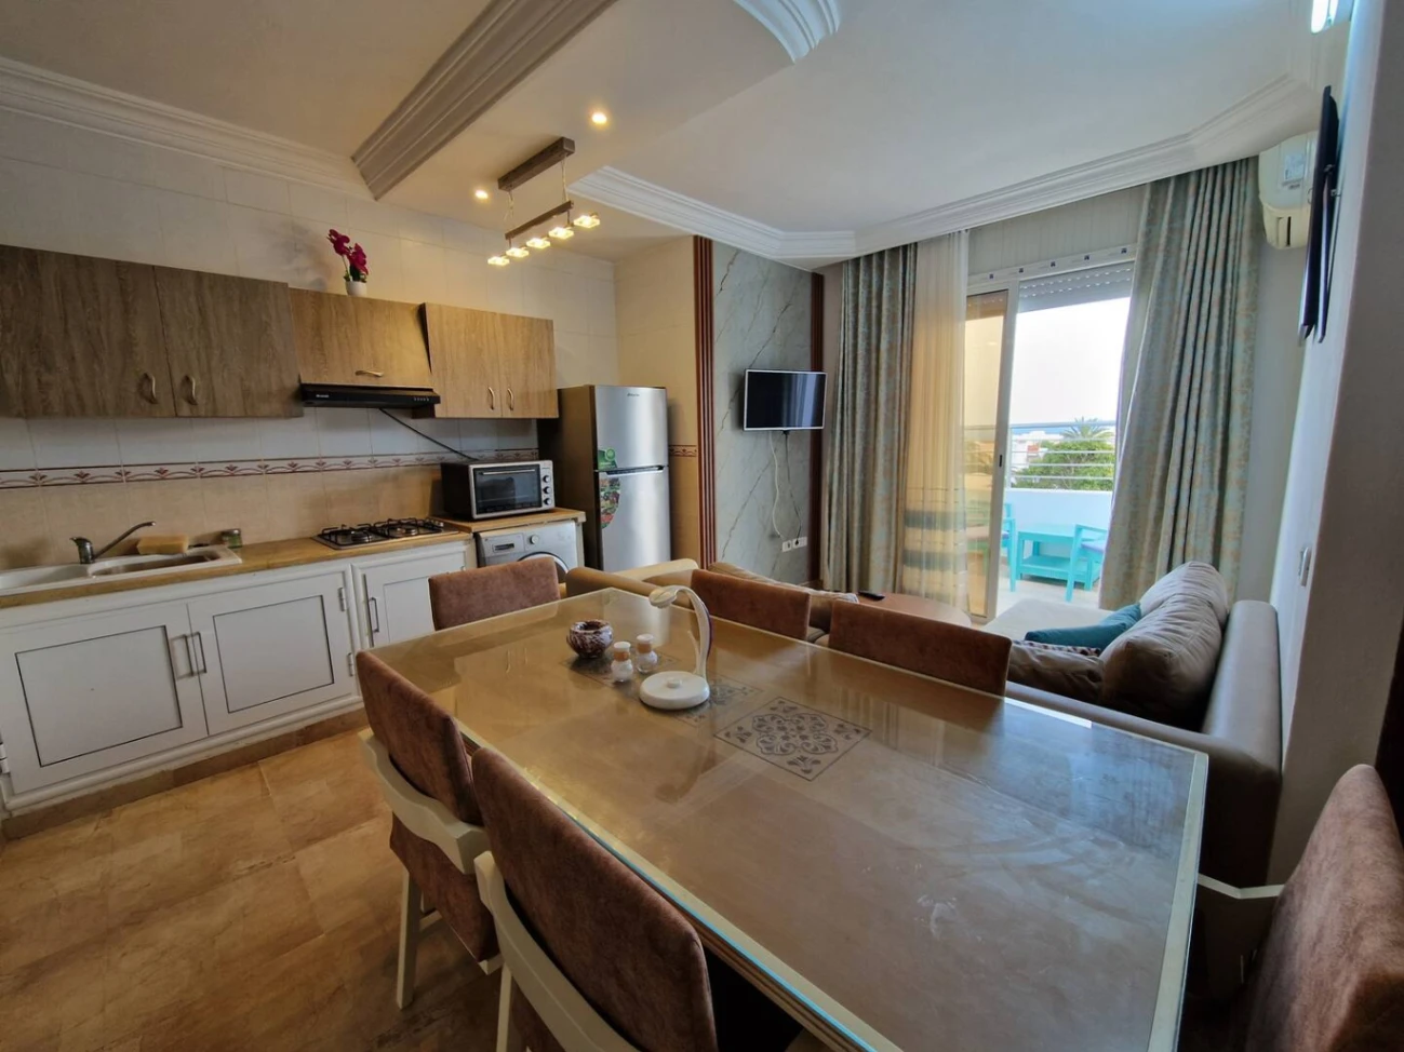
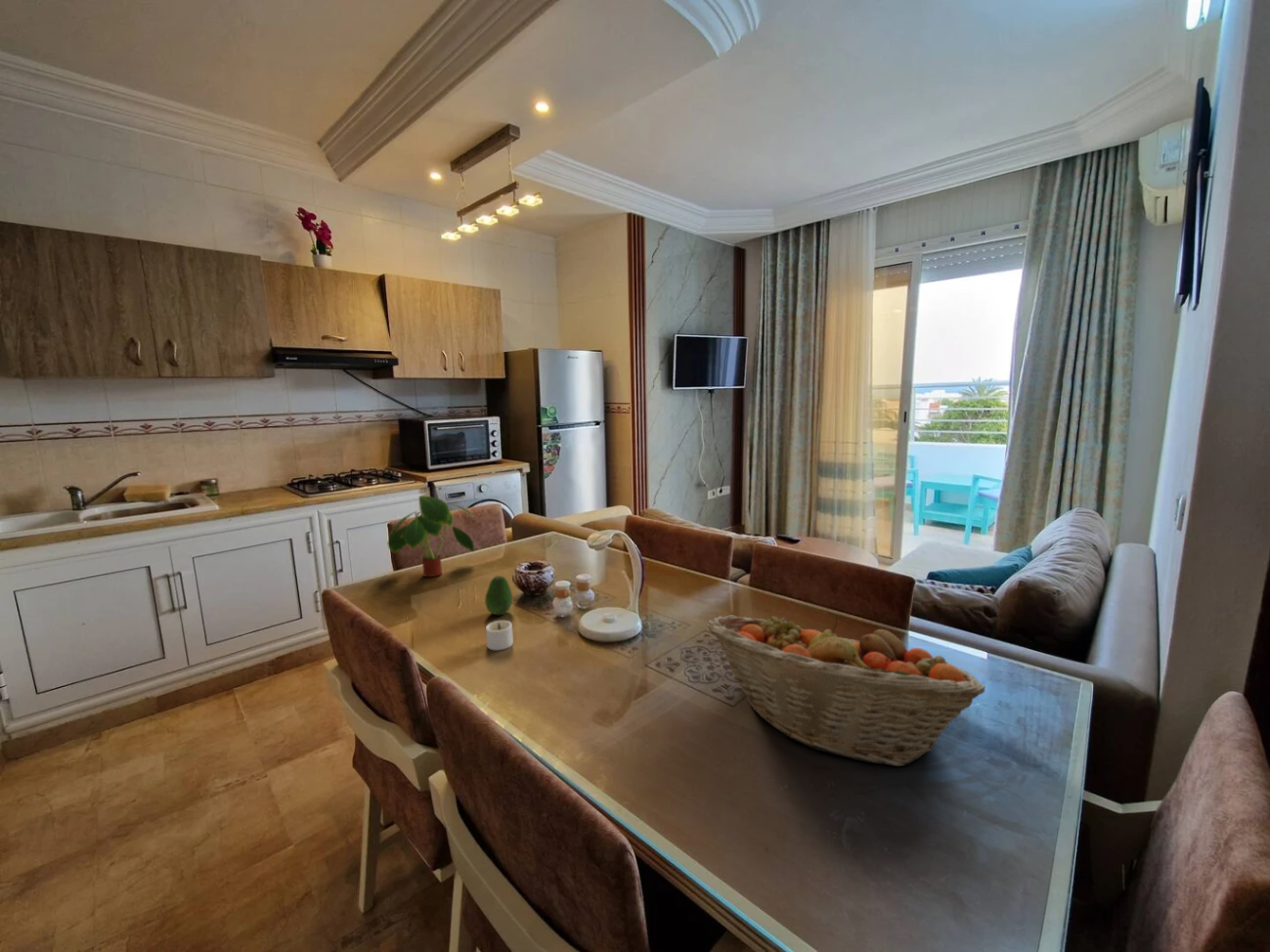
+ plant [386,495,475,578]
+ fruit [484,575,513,616]
+ candle [485,620,514,651]
+ fruit basket [706,614,986,767]
